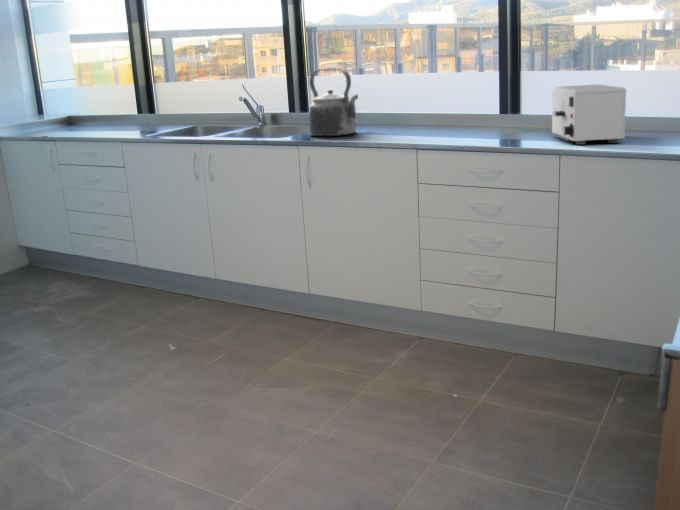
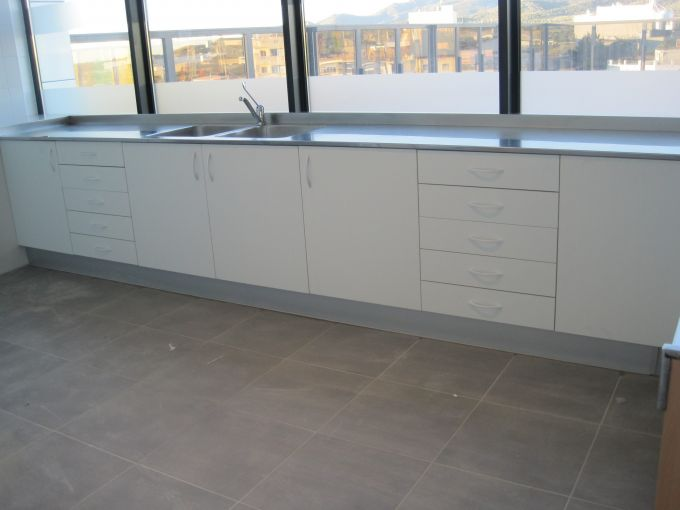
- toaster [551,83,627,146]
- kettle [308,67,359,137]
